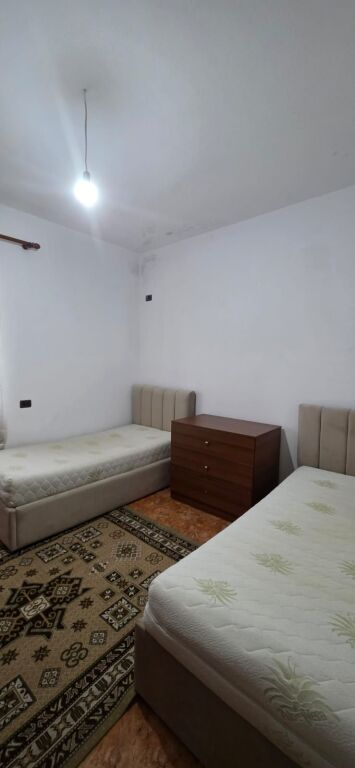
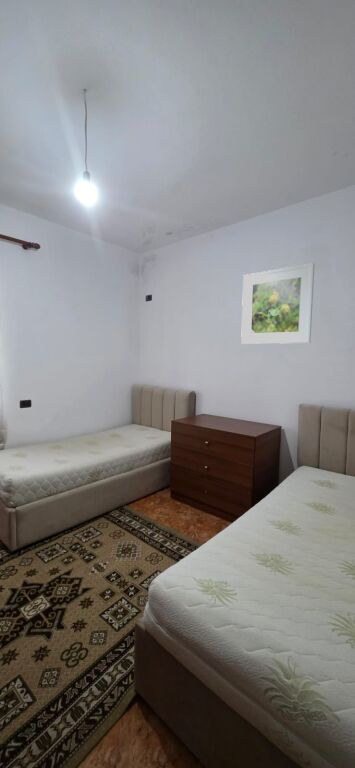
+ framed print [240,262,315,345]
